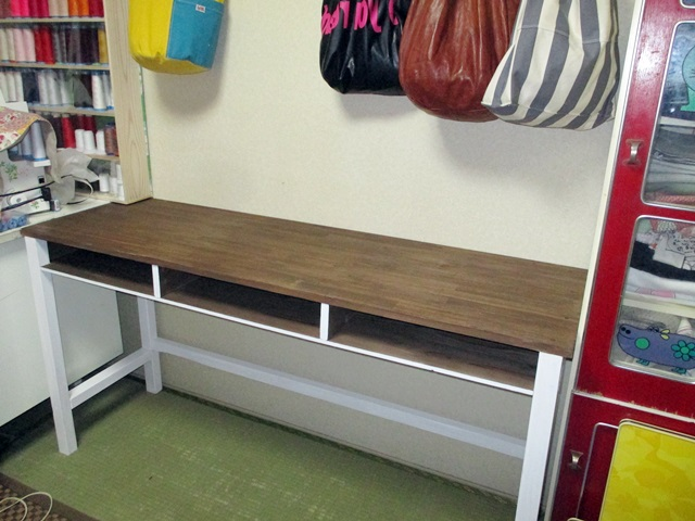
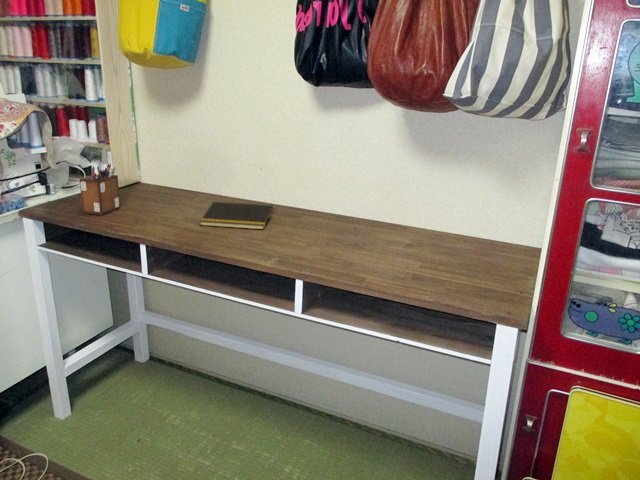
+ desk organizer [78,162,121,216]
+ notepad [199,201,274,230]
